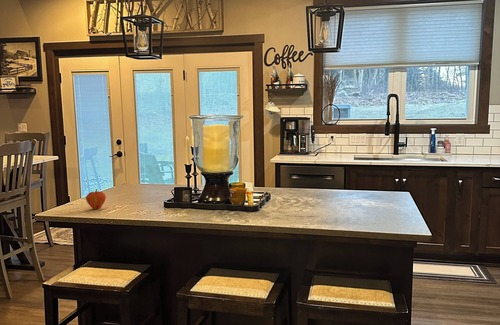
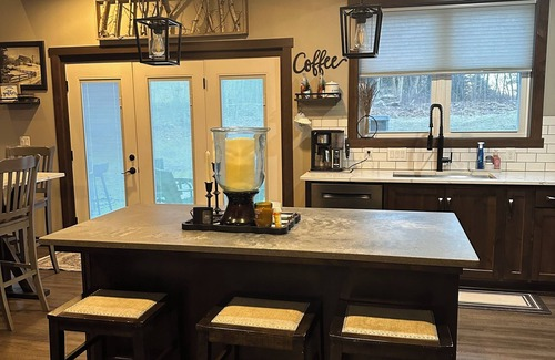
- fruit [85,188,107,210]
